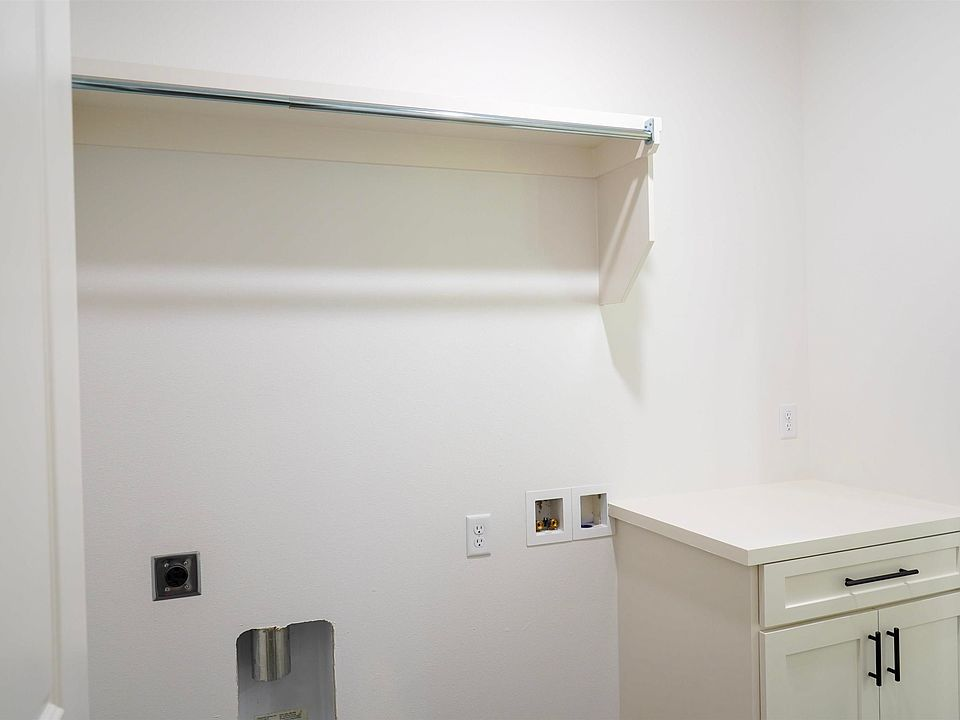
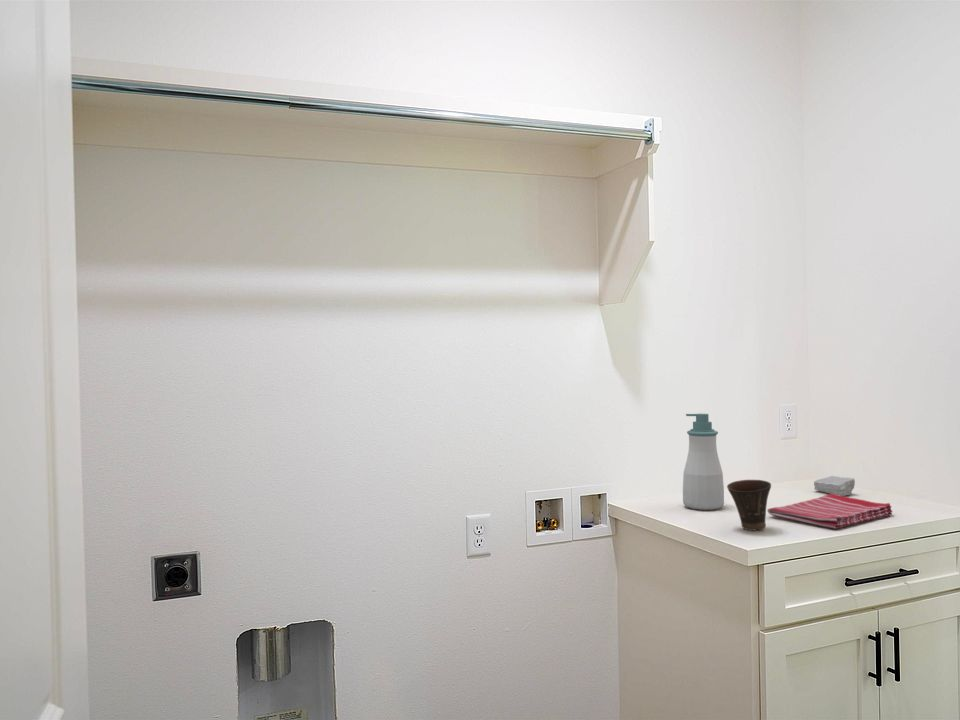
+ dish towel [767,493,894,530]
+ cup [726,479,772,531]
+ soap bar [813,475,856,497]
+ soap bottle [682,413,725,511]
